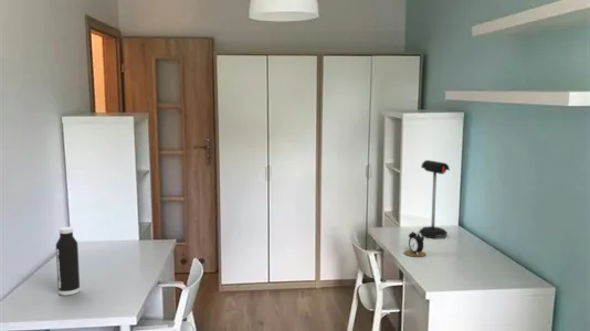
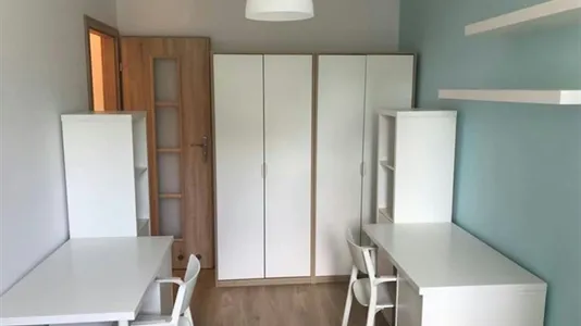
- water bottle [55,226,81,297]
- alarm clock [403,229,428,258]
- mailbox [418,159,451,239]
